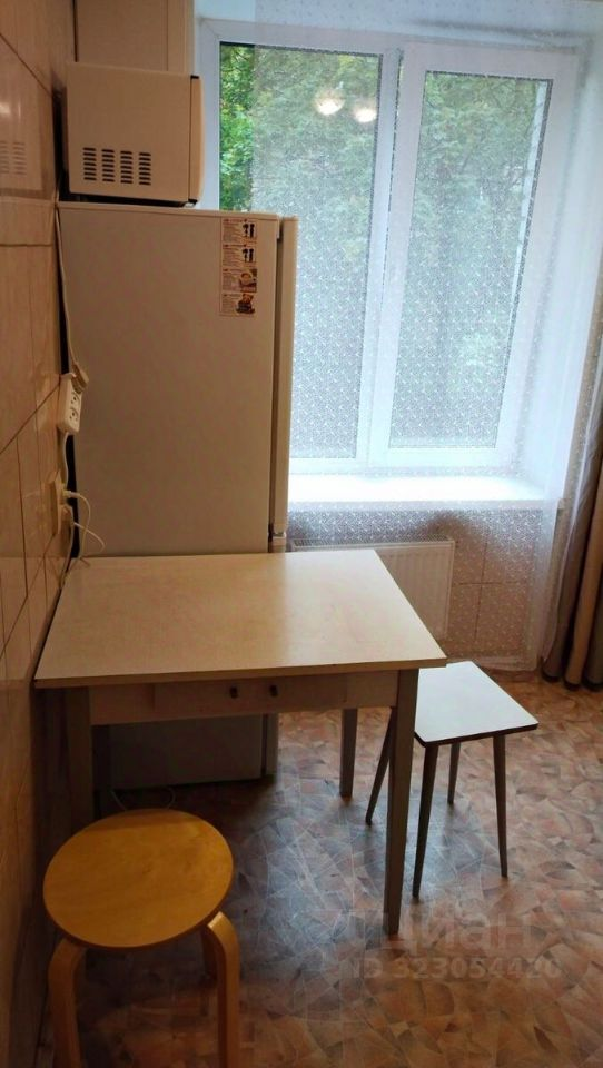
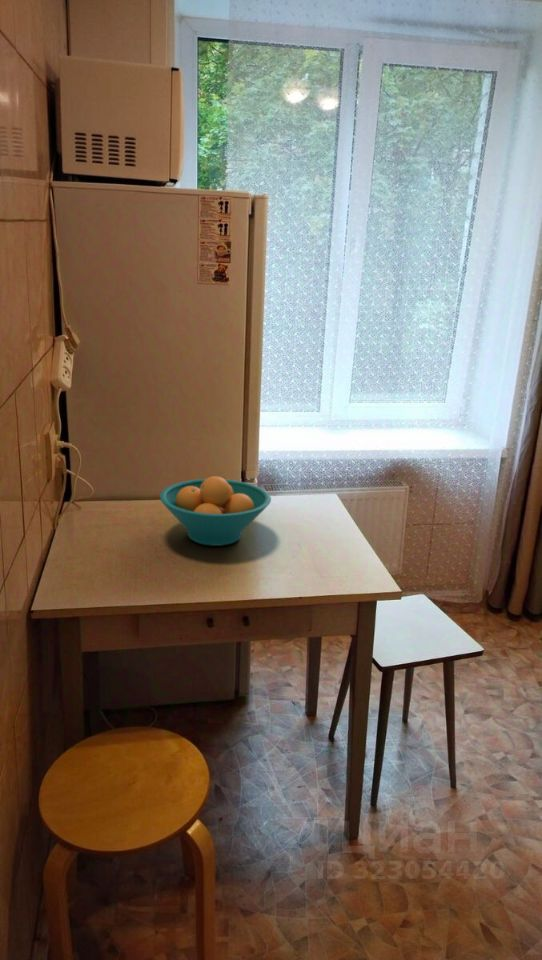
+ fruit bowl [159,475,272,547]
